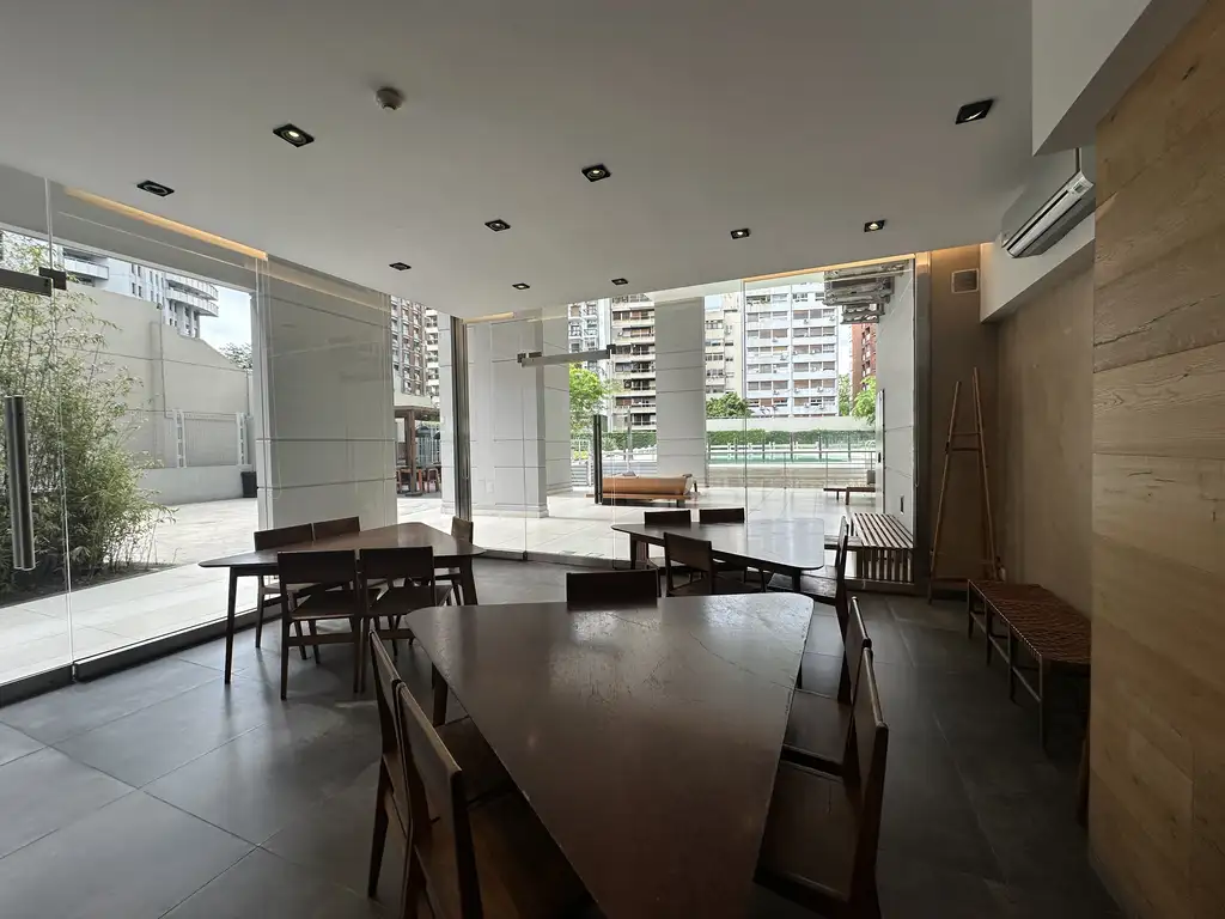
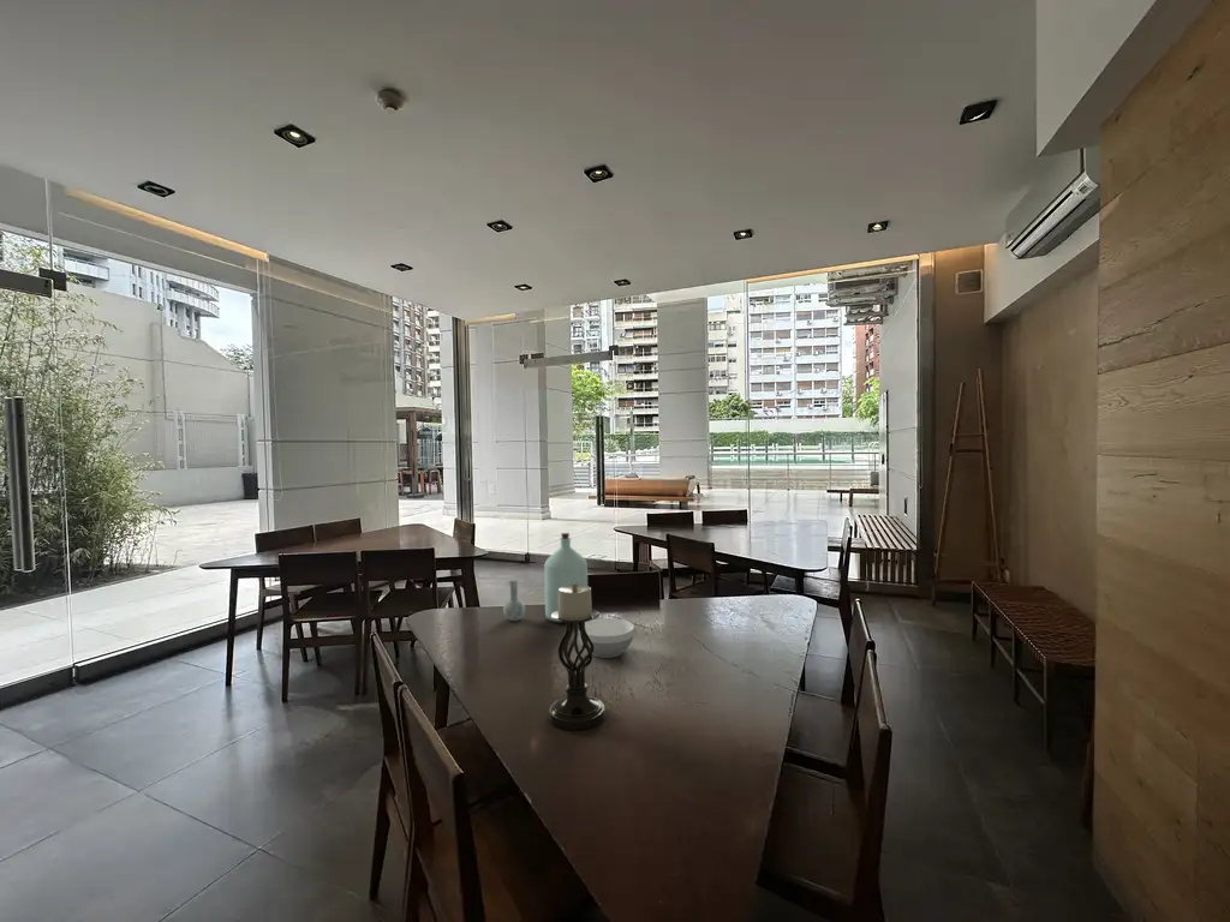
+ bottle [502,532,589,623]
+ candle holder [548,582,607,731]
+ bowl [580,617,635,659]
